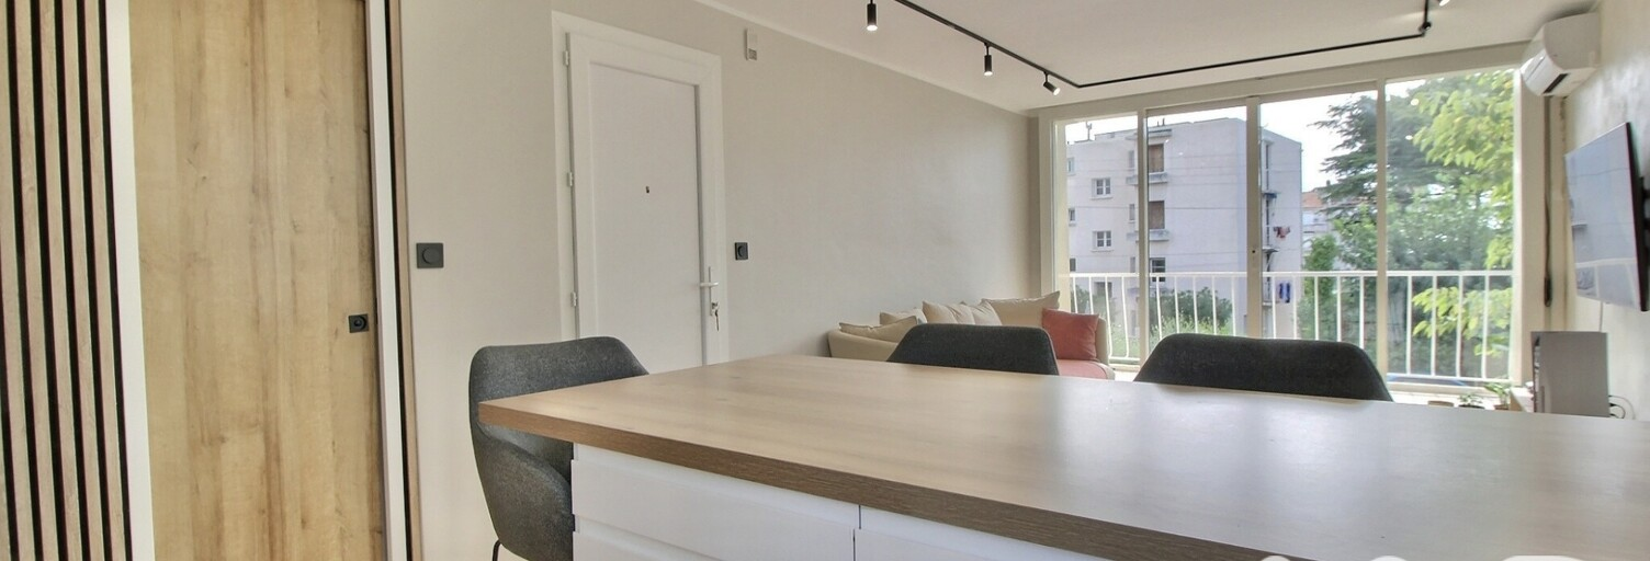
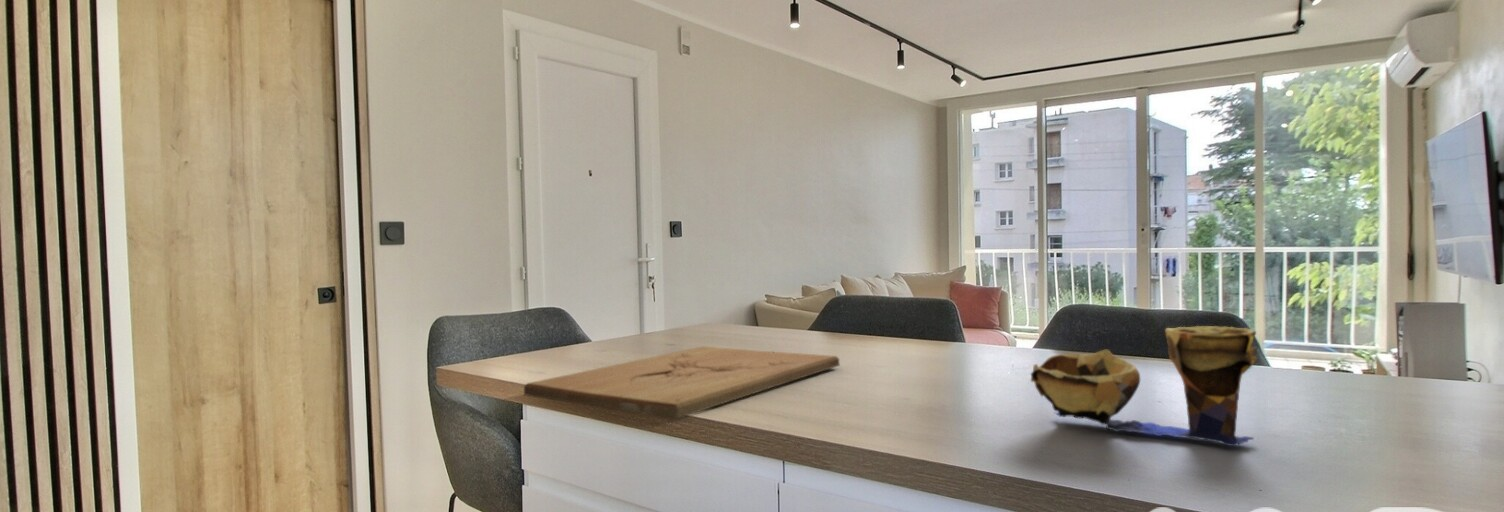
+ decorative bowl [1030,325,1258,447]
+ cutting board [523,345,841,419]
